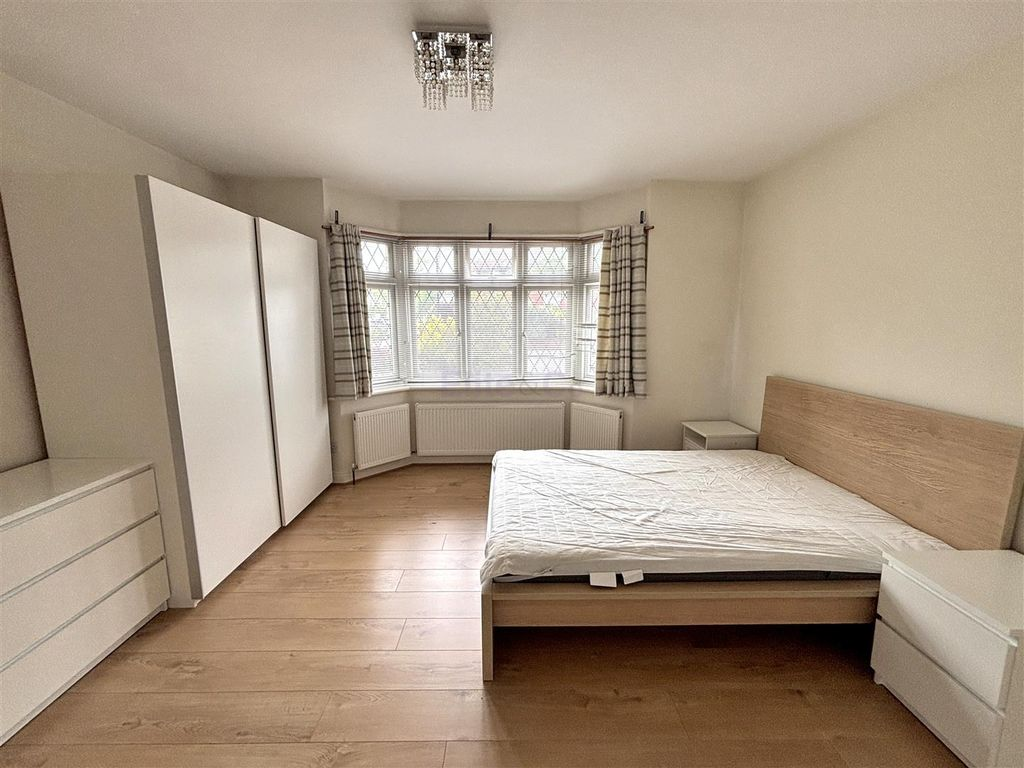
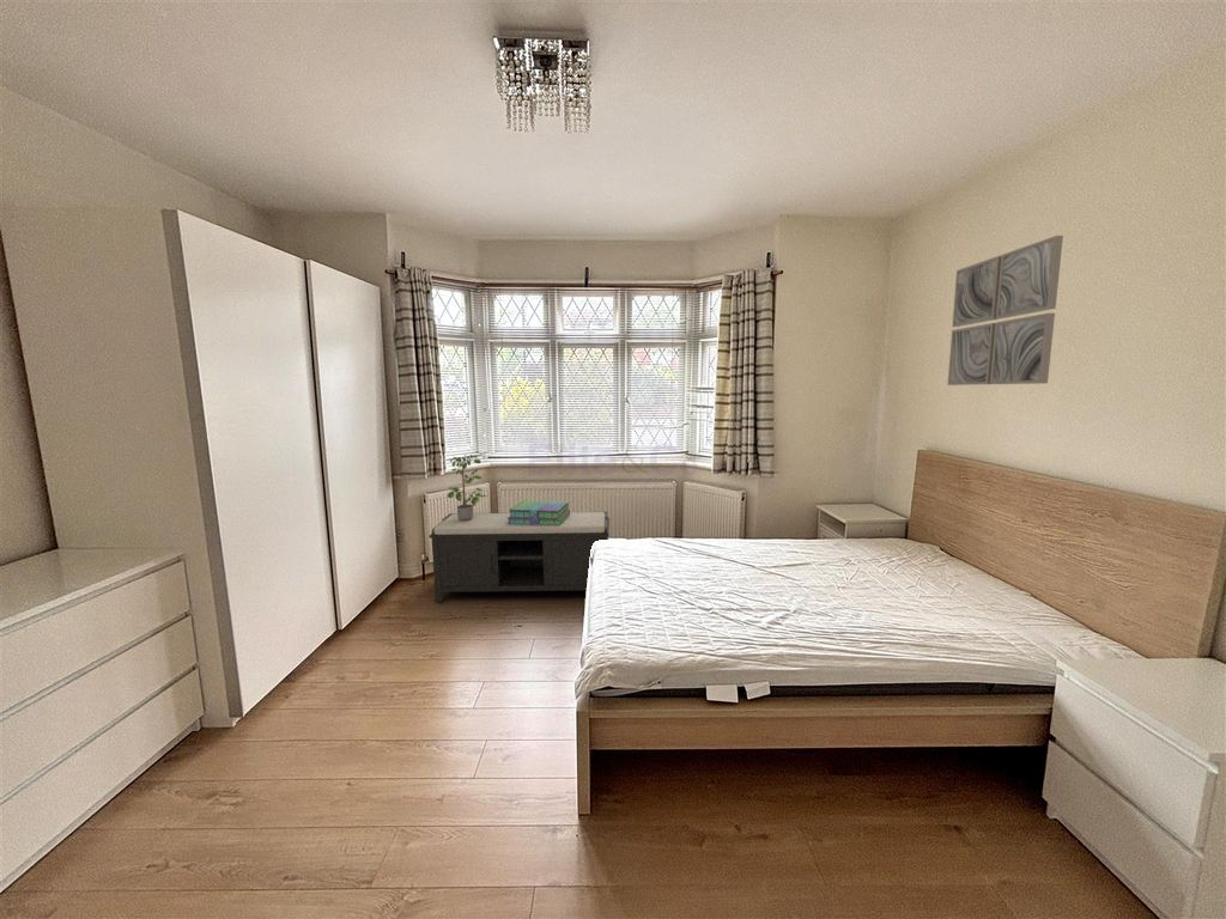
+ stack of books [508,500,571,525]
+ wall art [947,235,1064,387]
+ bench [429,511,611,604]
+ potted plant [447,454,488,521]
